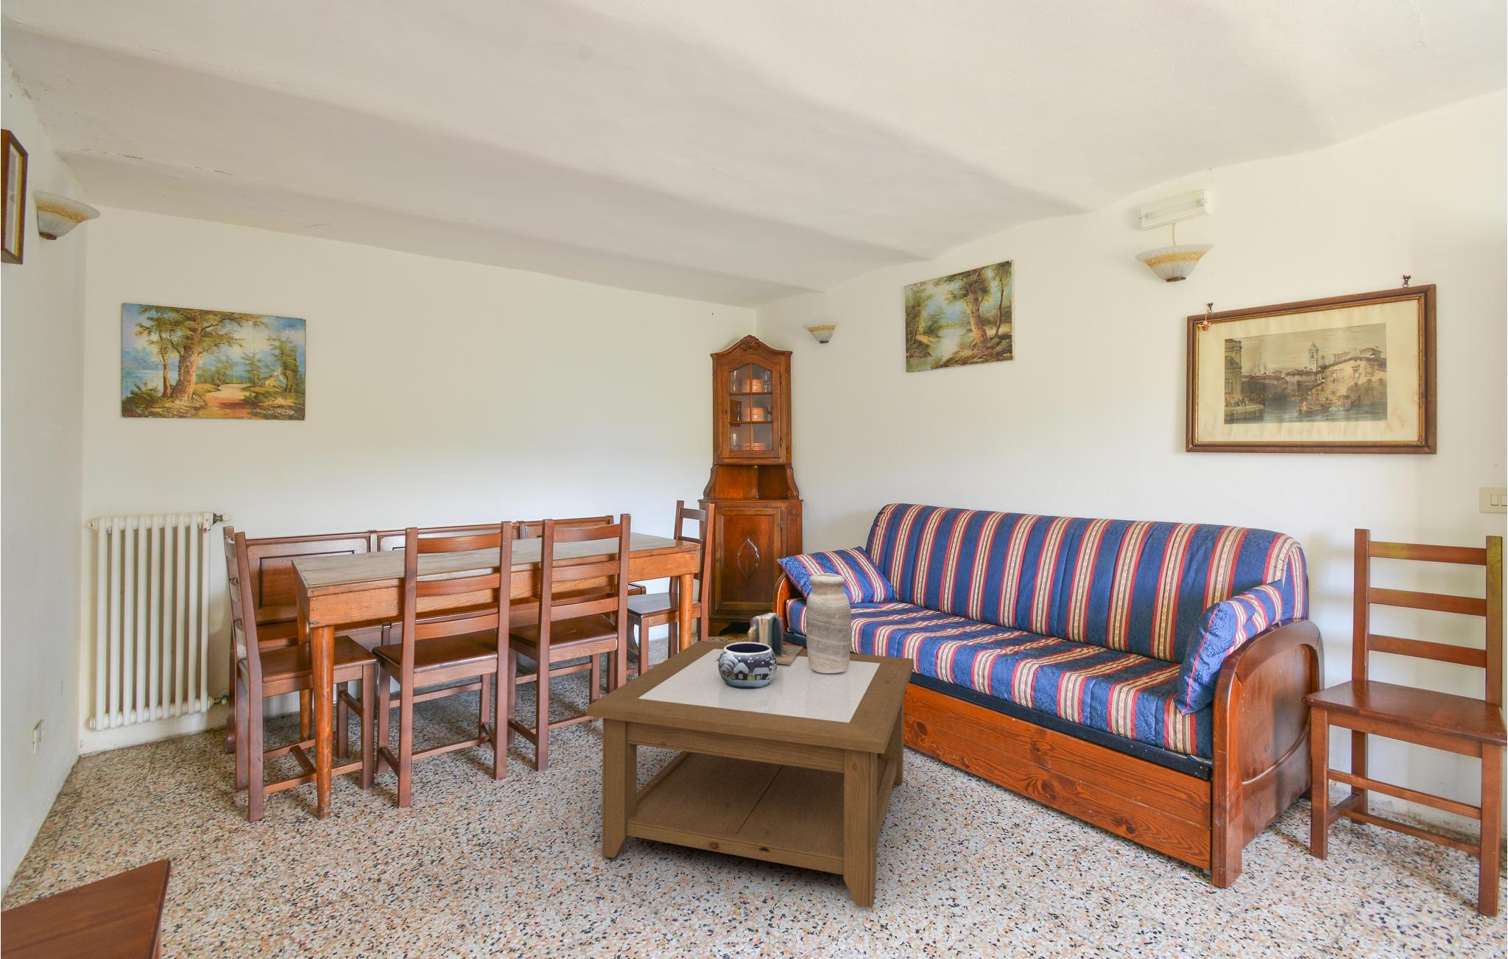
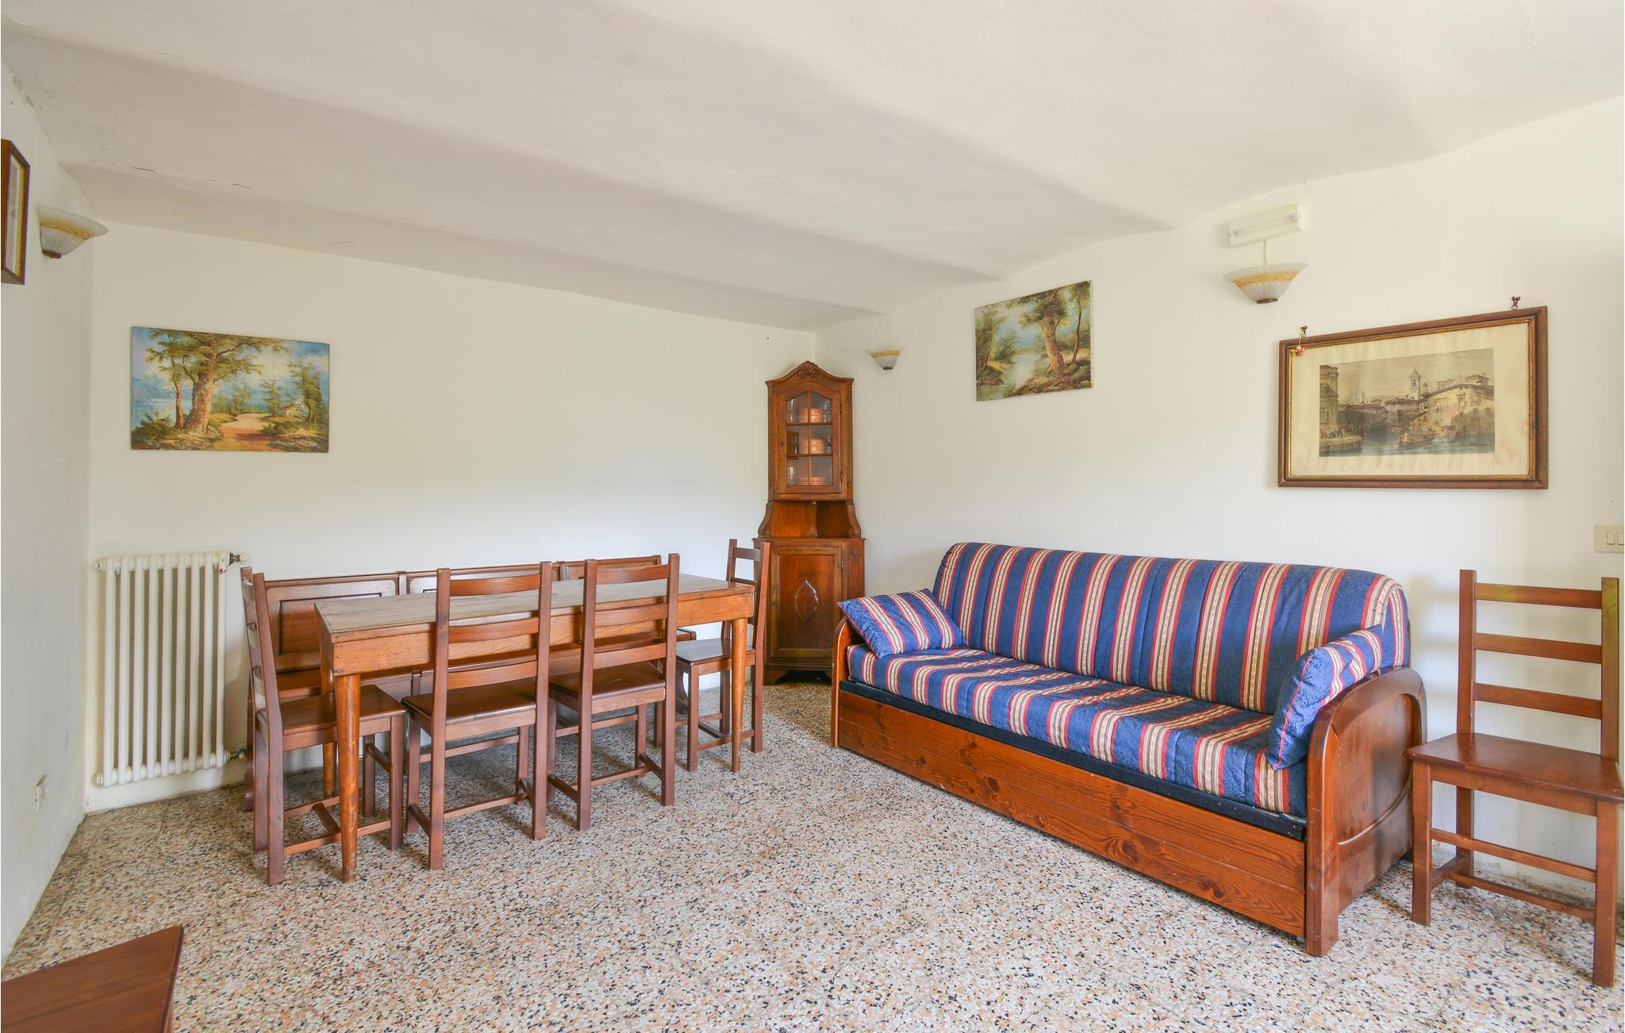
- decorative bowl [718,642,777,688]
- books [717,613,805,665]
- coffee table [586,640,914,908]
- vase [806,572,852,673]
